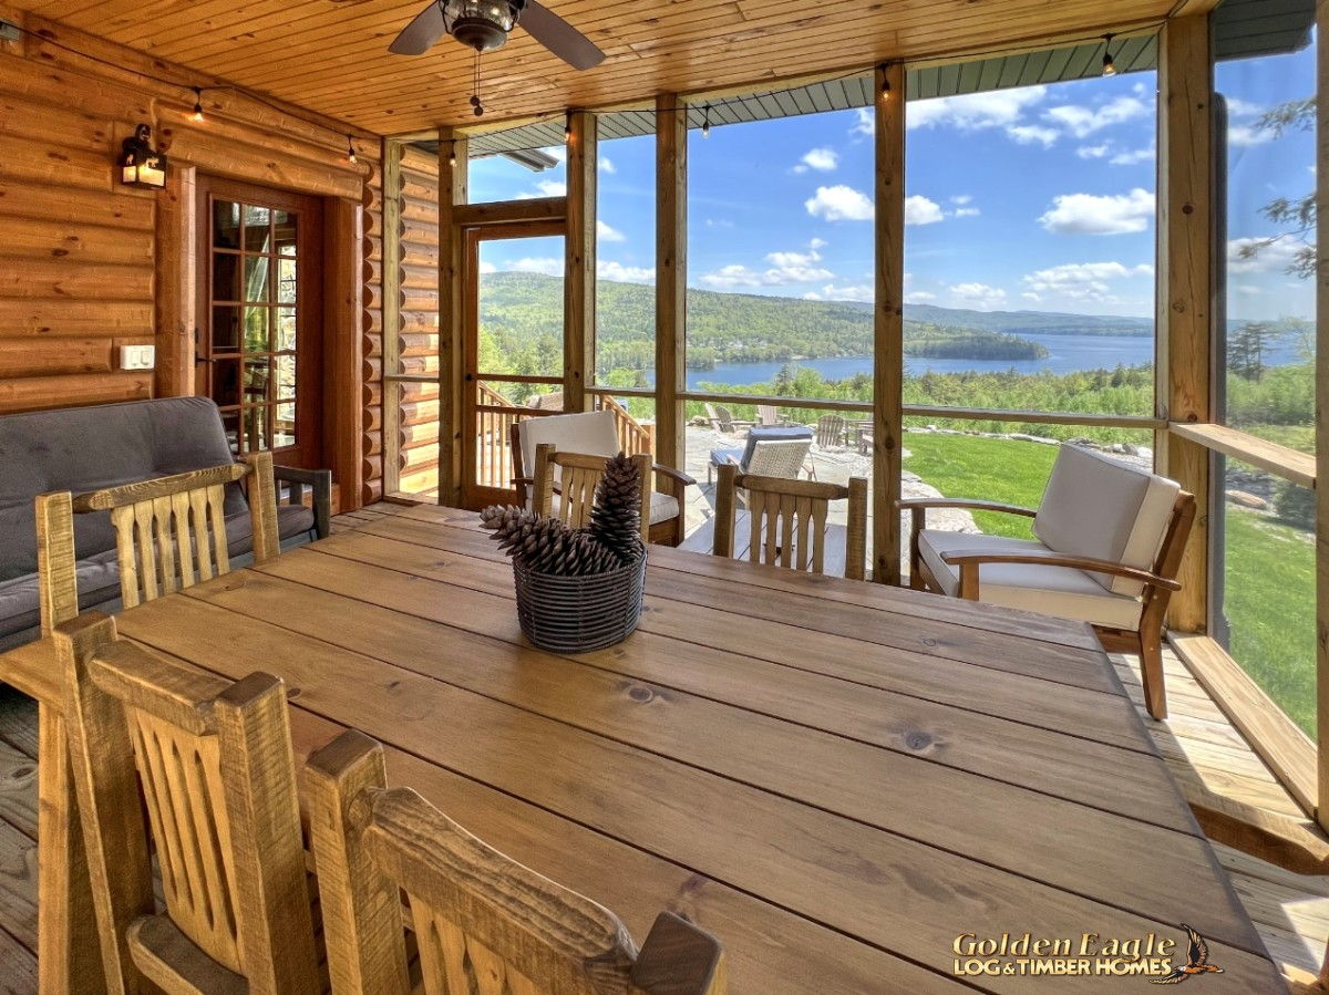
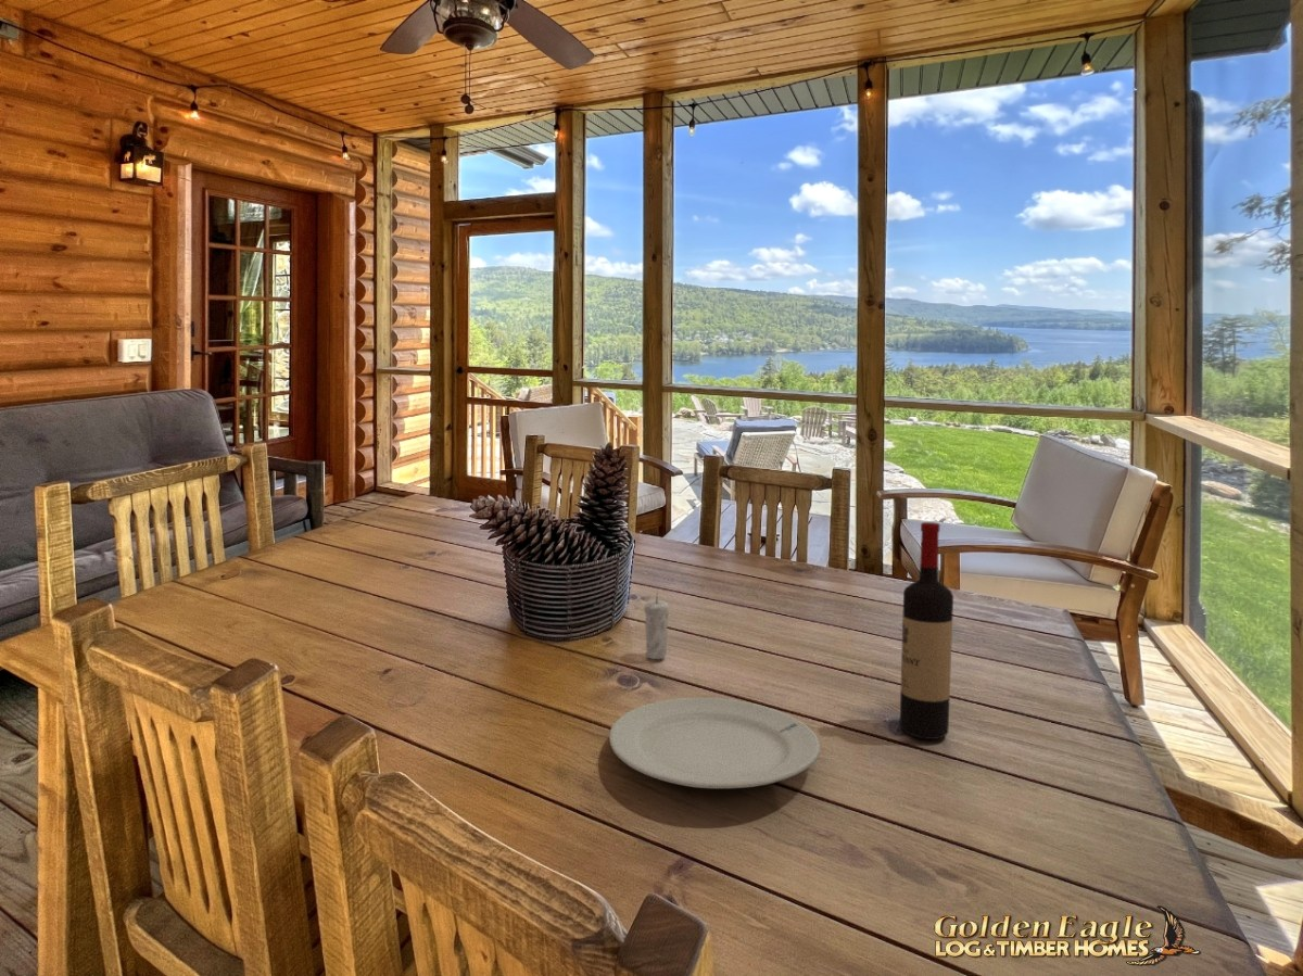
+ candle [643,588,670,660]
+ wine bottle [899,521,954,740]
+ chinaware [608,697,821,789]
